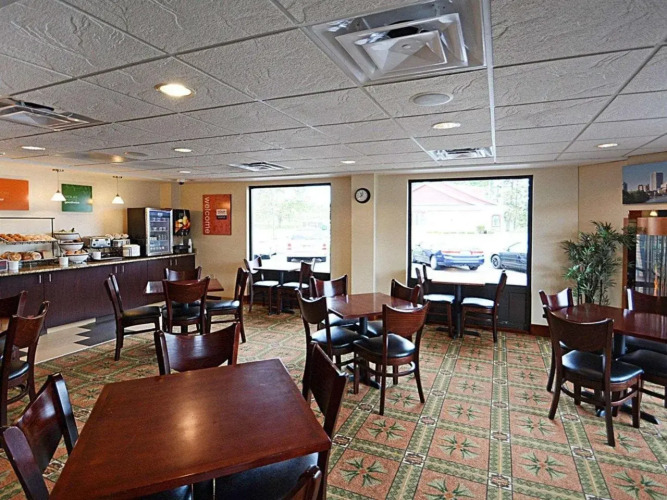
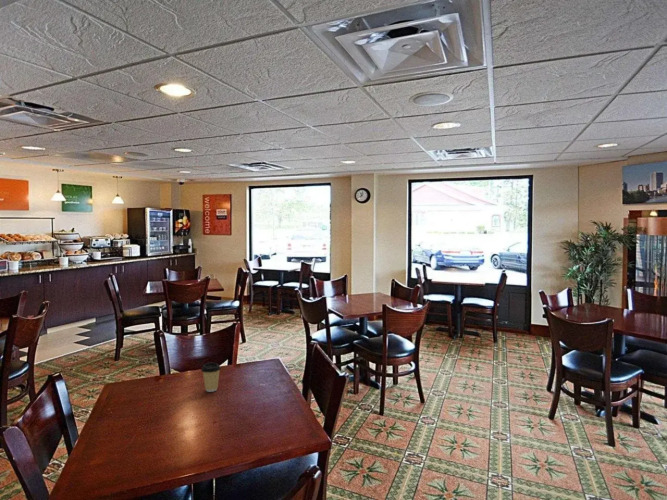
+ coffee cup [200,362,222,393]
